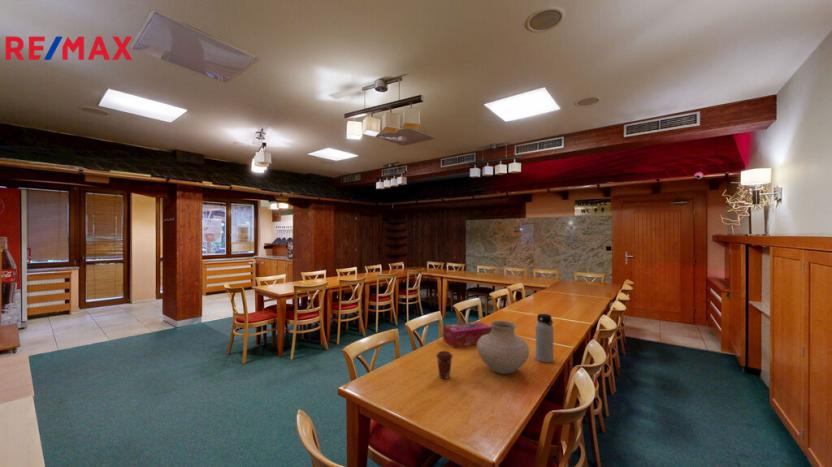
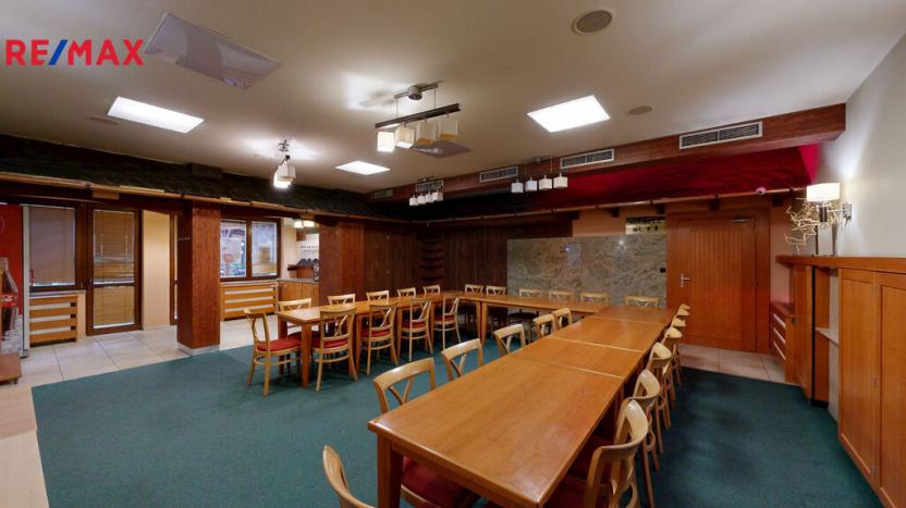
- coffee cup [435,350,454,380]
- water bottle [535,313,554,363]
- vase [476,320,530,375]
- tissue box [442,320,492,349]
